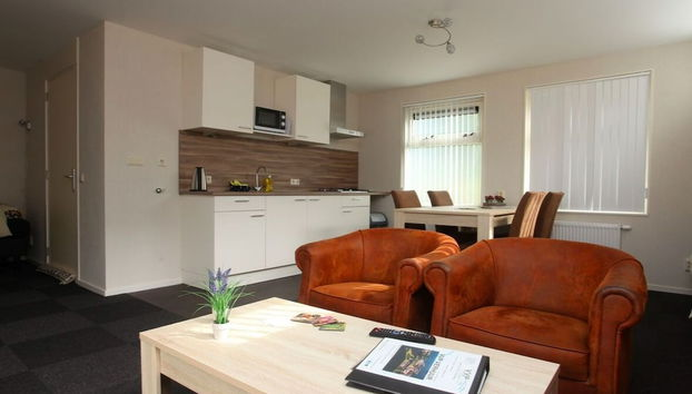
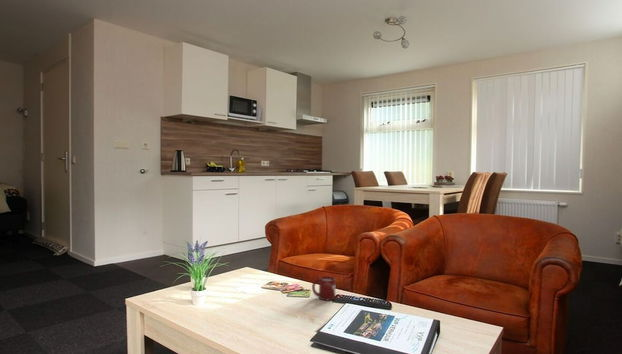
+ cup [311,275,337,302]
